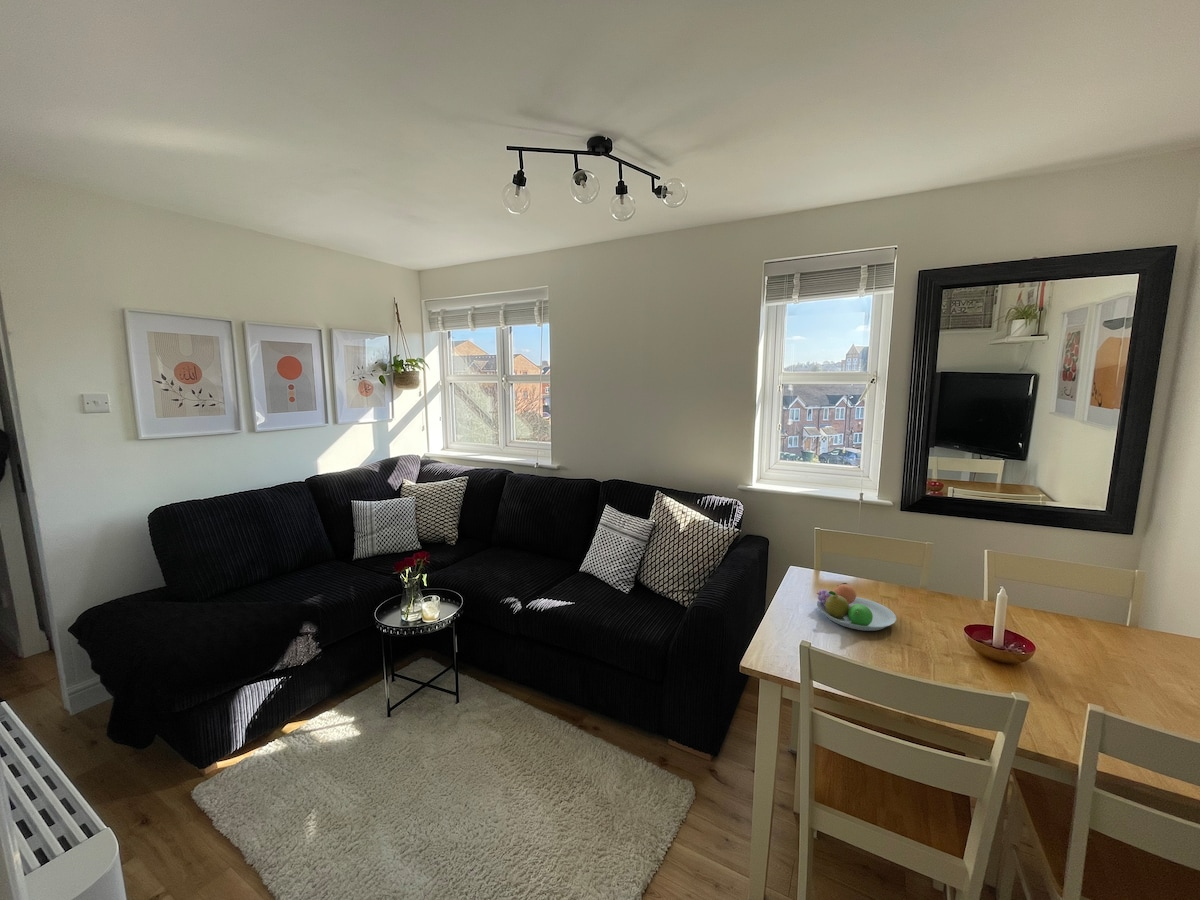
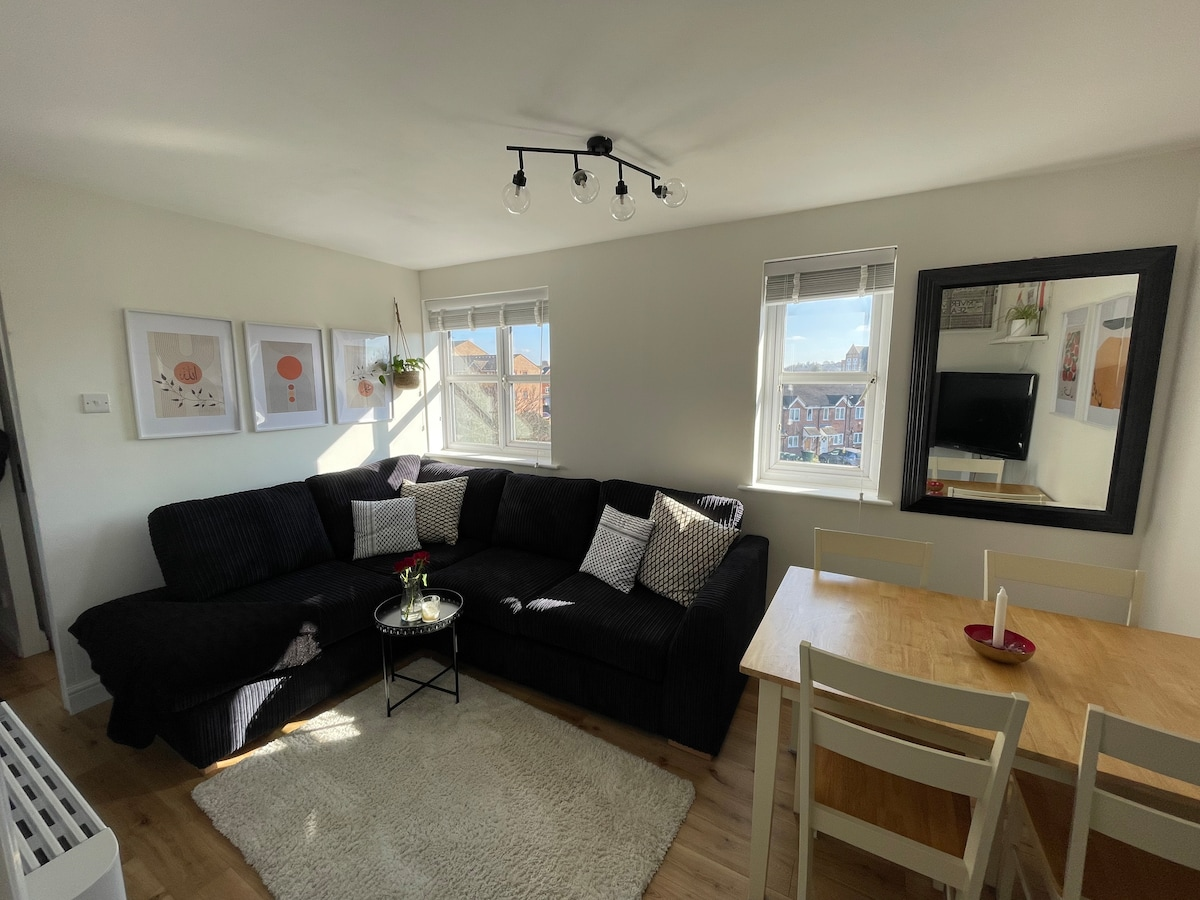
- fruit bowl [816,582,897,632]
